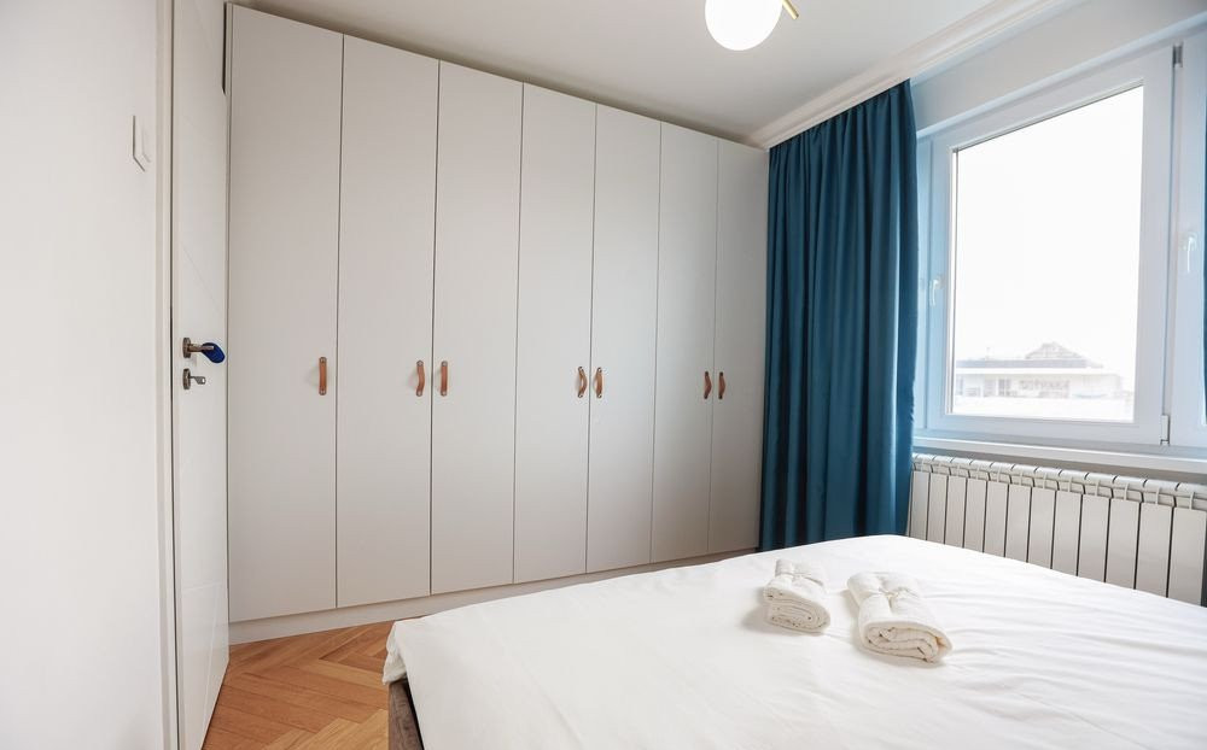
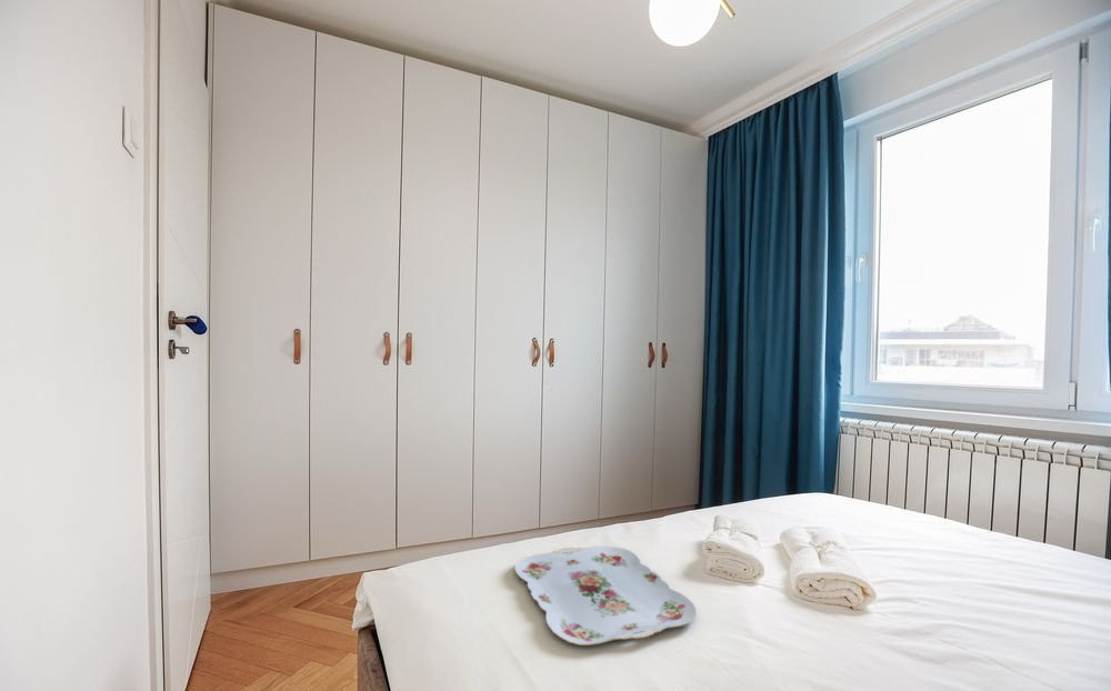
+ serving tray [513,544,698,647]
